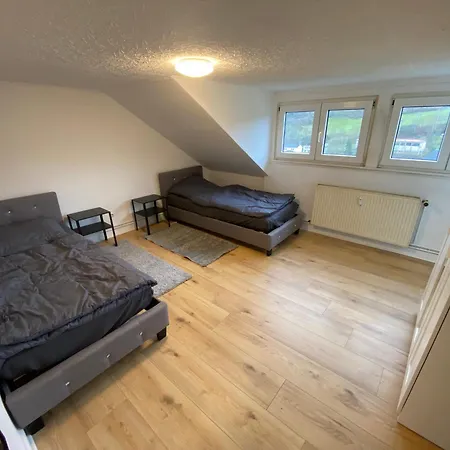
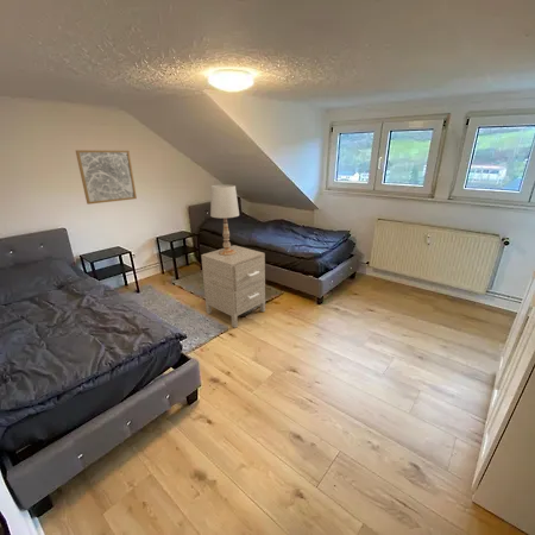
+ table lamp [209,184,240,256]
+ wall art [75,149,138,206]
+ nightstand [200,244,266,328]
